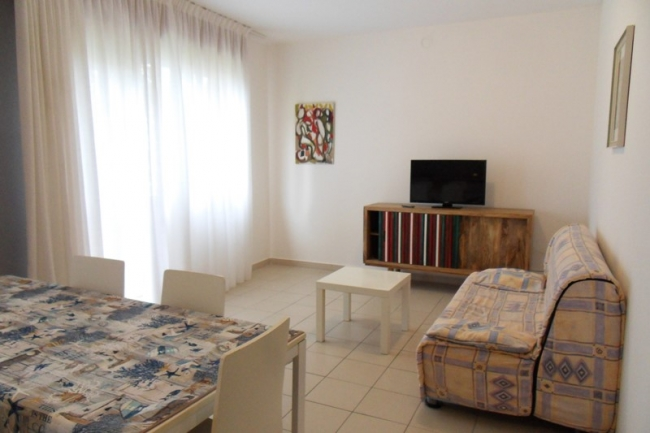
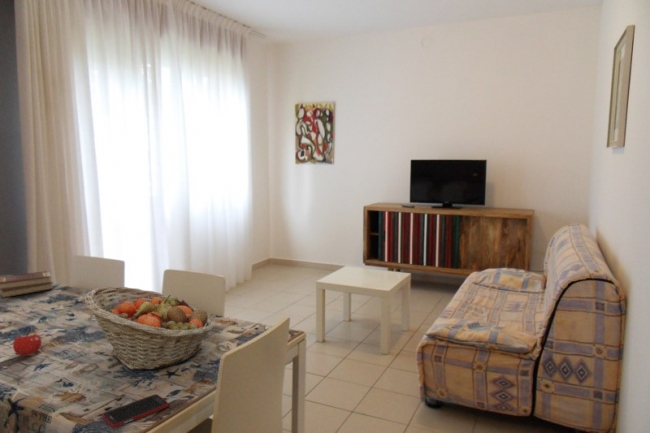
+ cell phone [102,393,169,429]
+ fruit basket [82,286,215,371]
+ book set [0,270,55,299]
+ apple [12,331,43,357]
